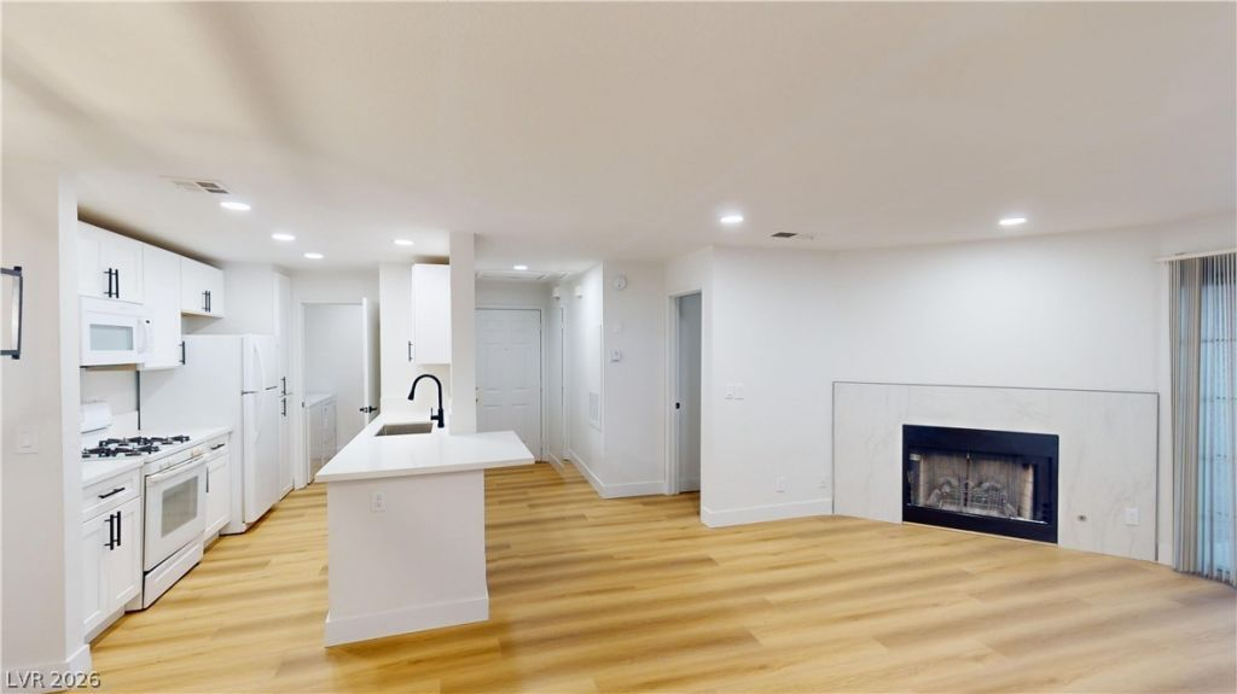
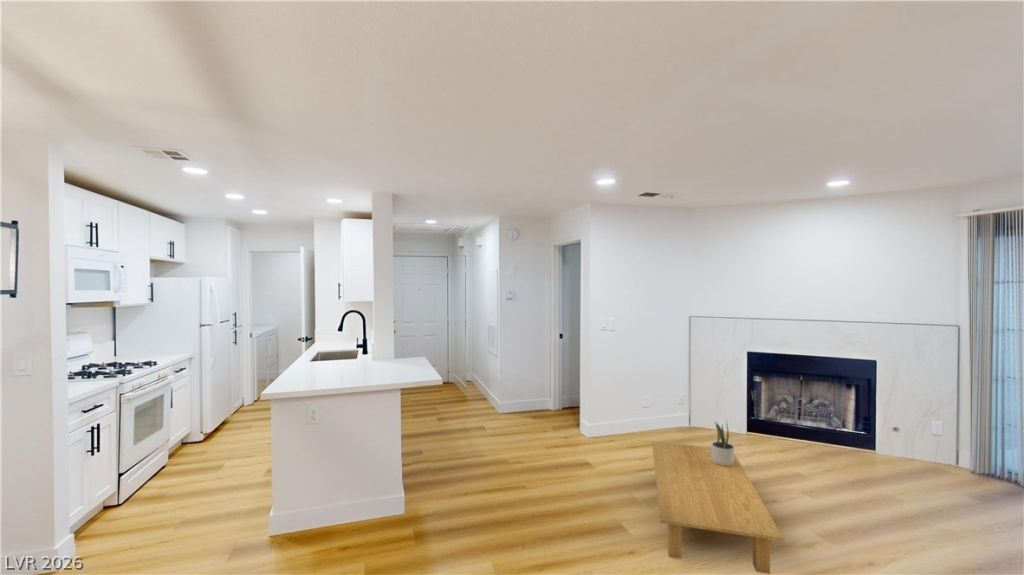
+ coffee table [651,440,785,575]
+ potted plant [710,420,735,466]
